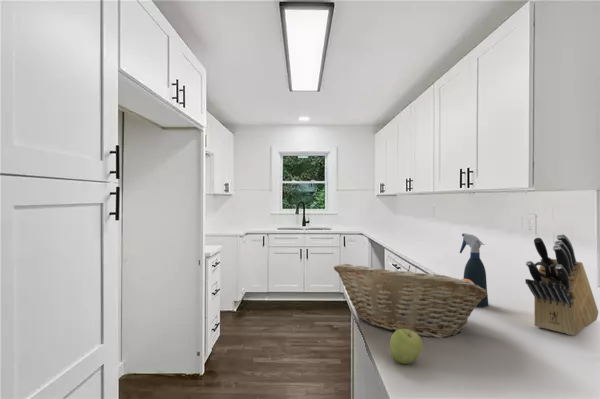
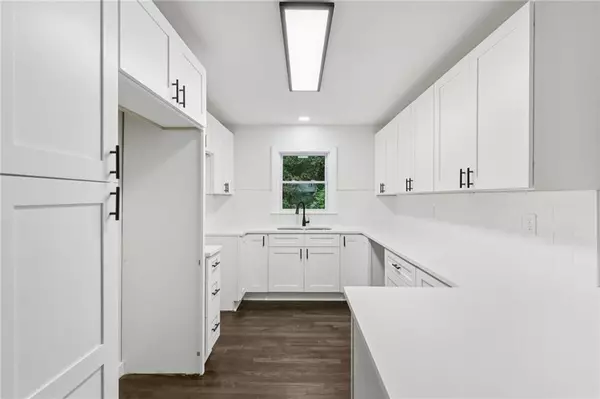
- spray bottle [459,232,490,309]
- fruit basket [333,263,489,339]
- knife block [524,233,599,337]
- apple [389,329,424,365]
